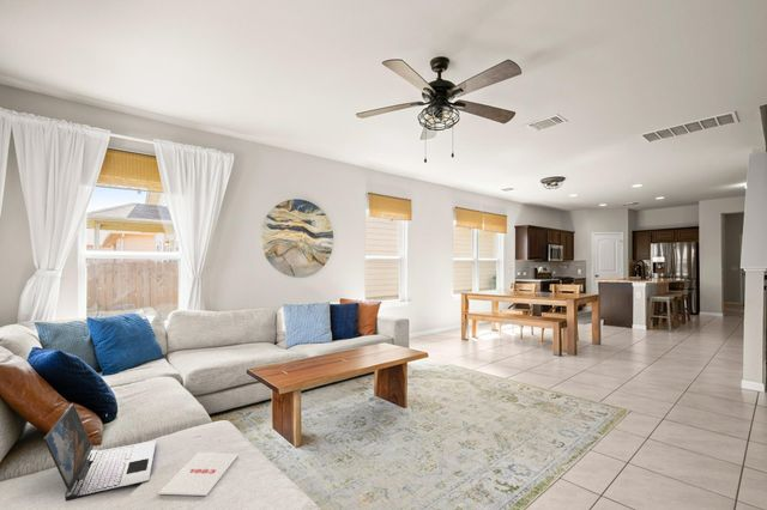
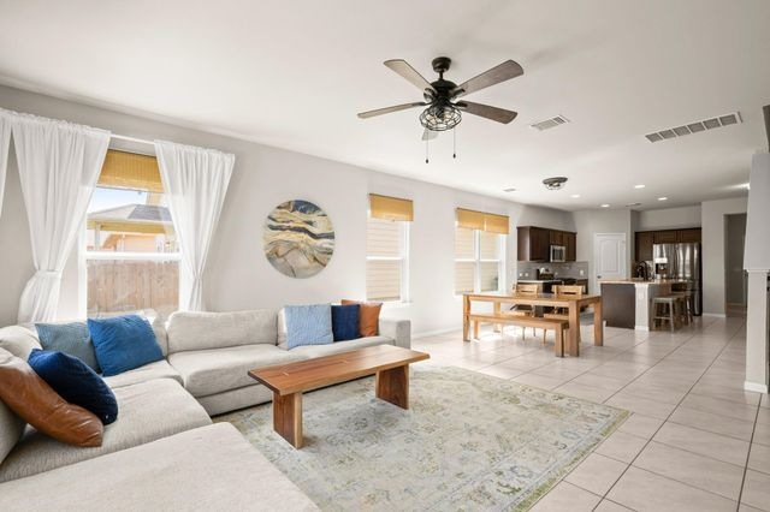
- magazine [157,451,240,497]
- laptop [43,402,157,503]
